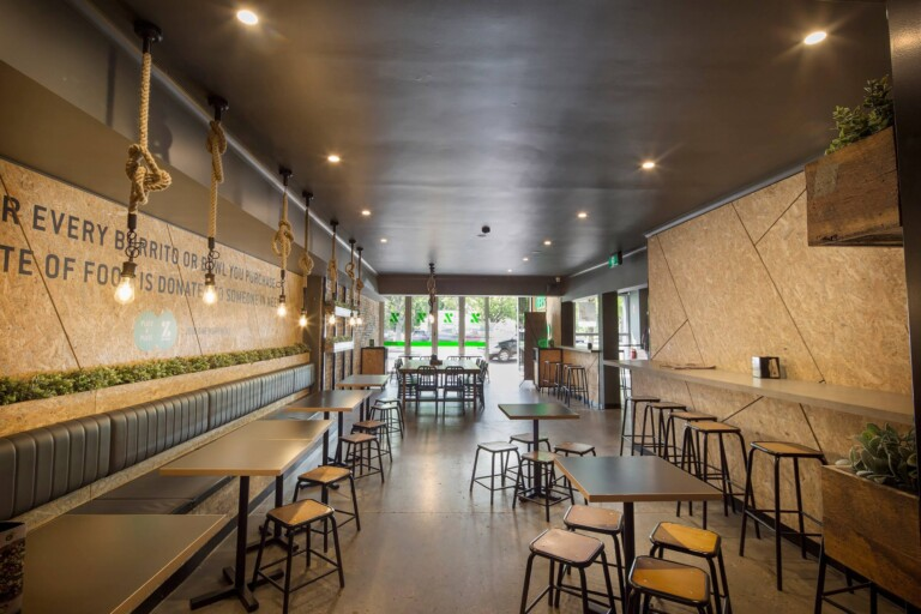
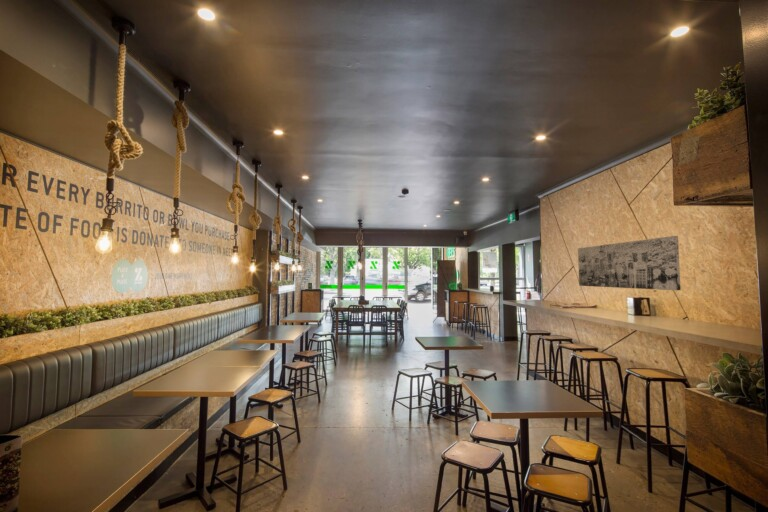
+ wall art [577,235,682,291]
